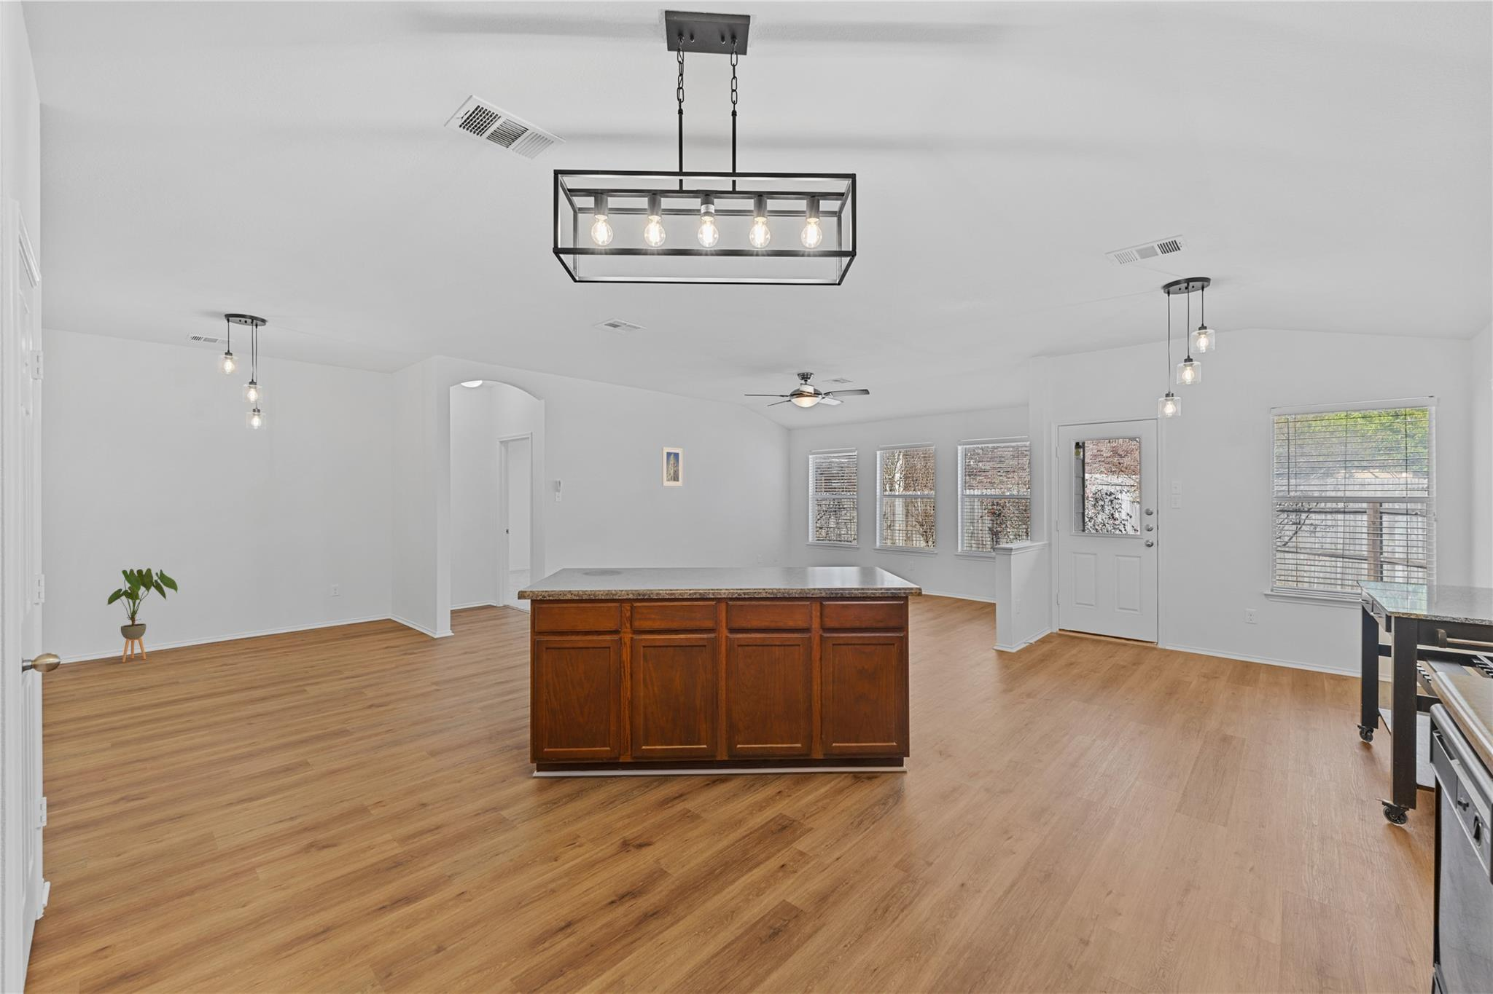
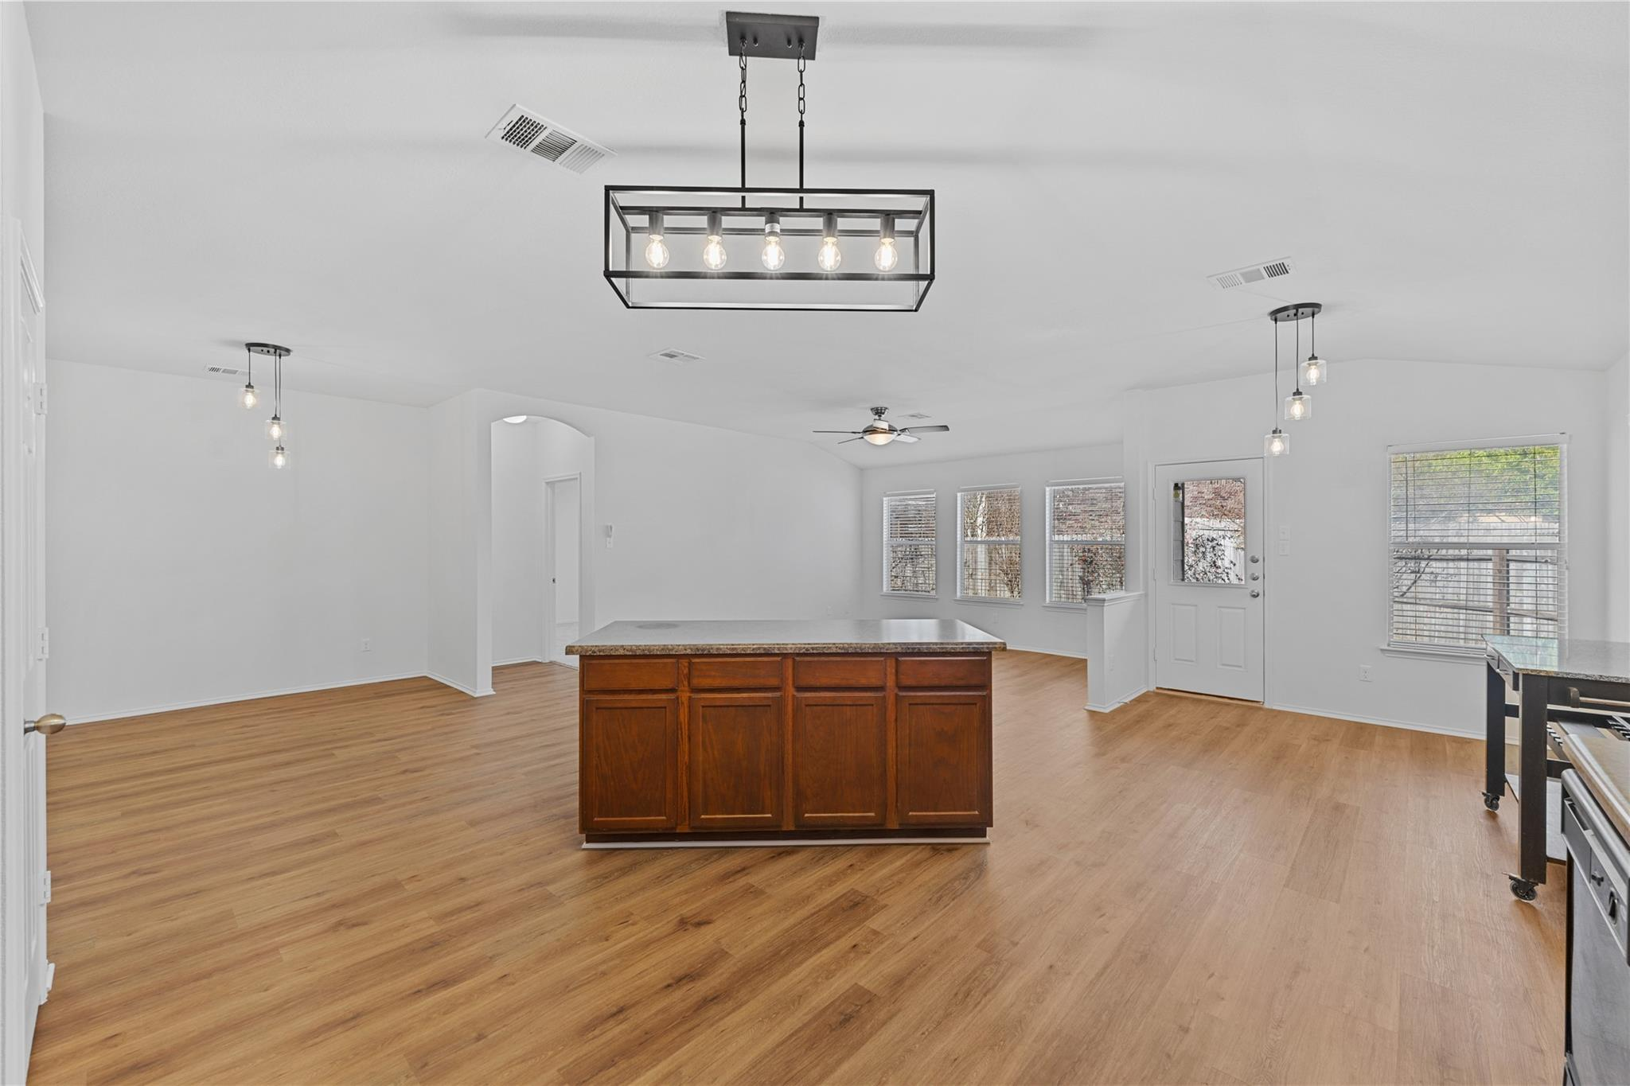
- house plant [107,567,179,662]
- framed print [662,446,683,487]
